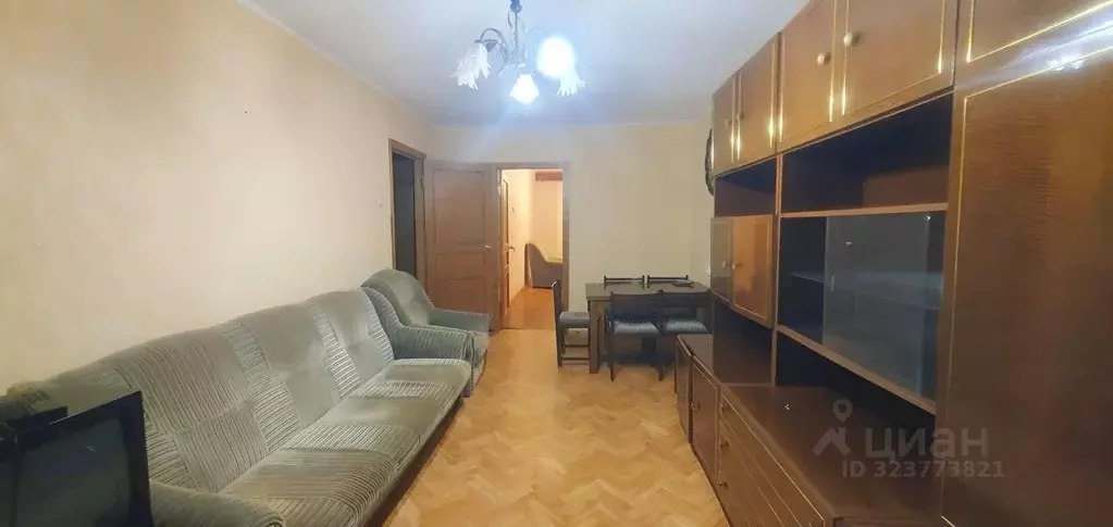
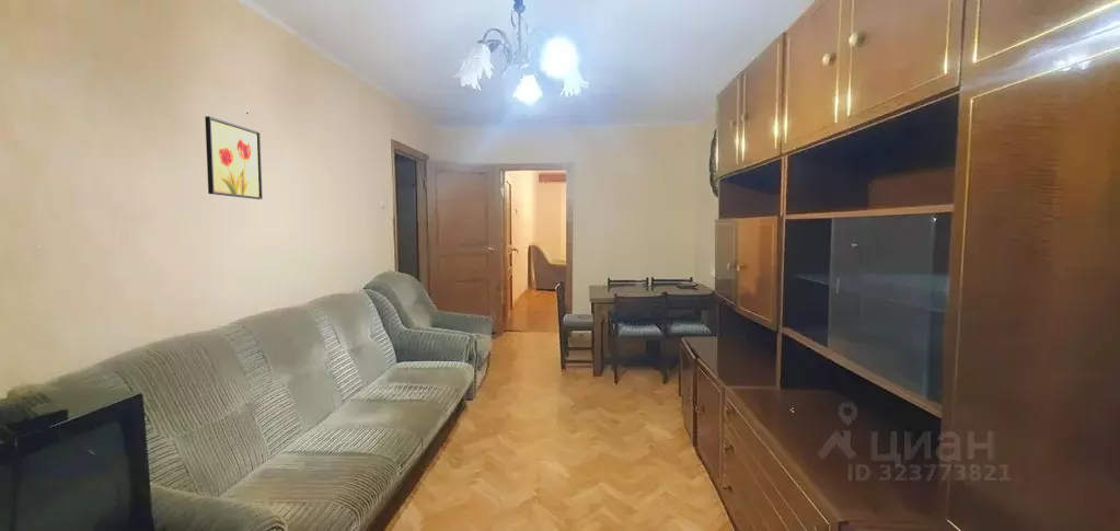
+ wall art [204,115,264,200]
